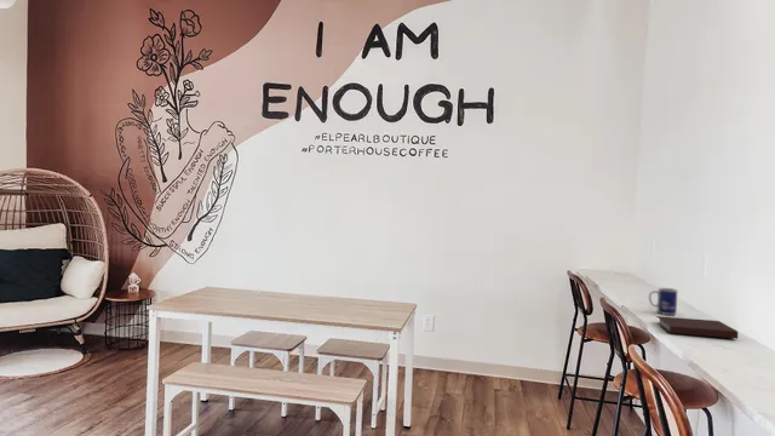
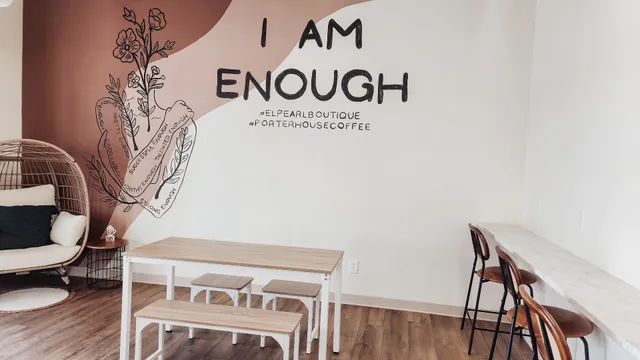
- notebook [655,315,739,339]
- mug [648,287,679,316]
